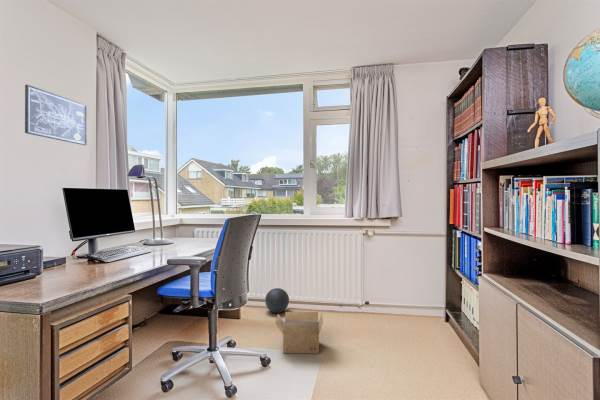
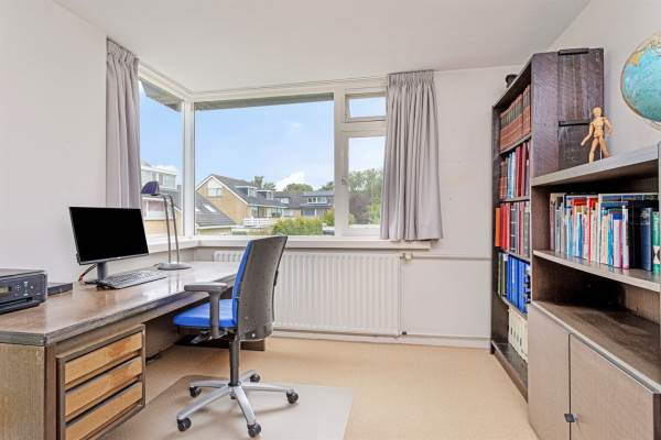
- wall art [24,84,88,146]
- ball [264,287,290,314]
- cardboard box [274,311,324,355]
